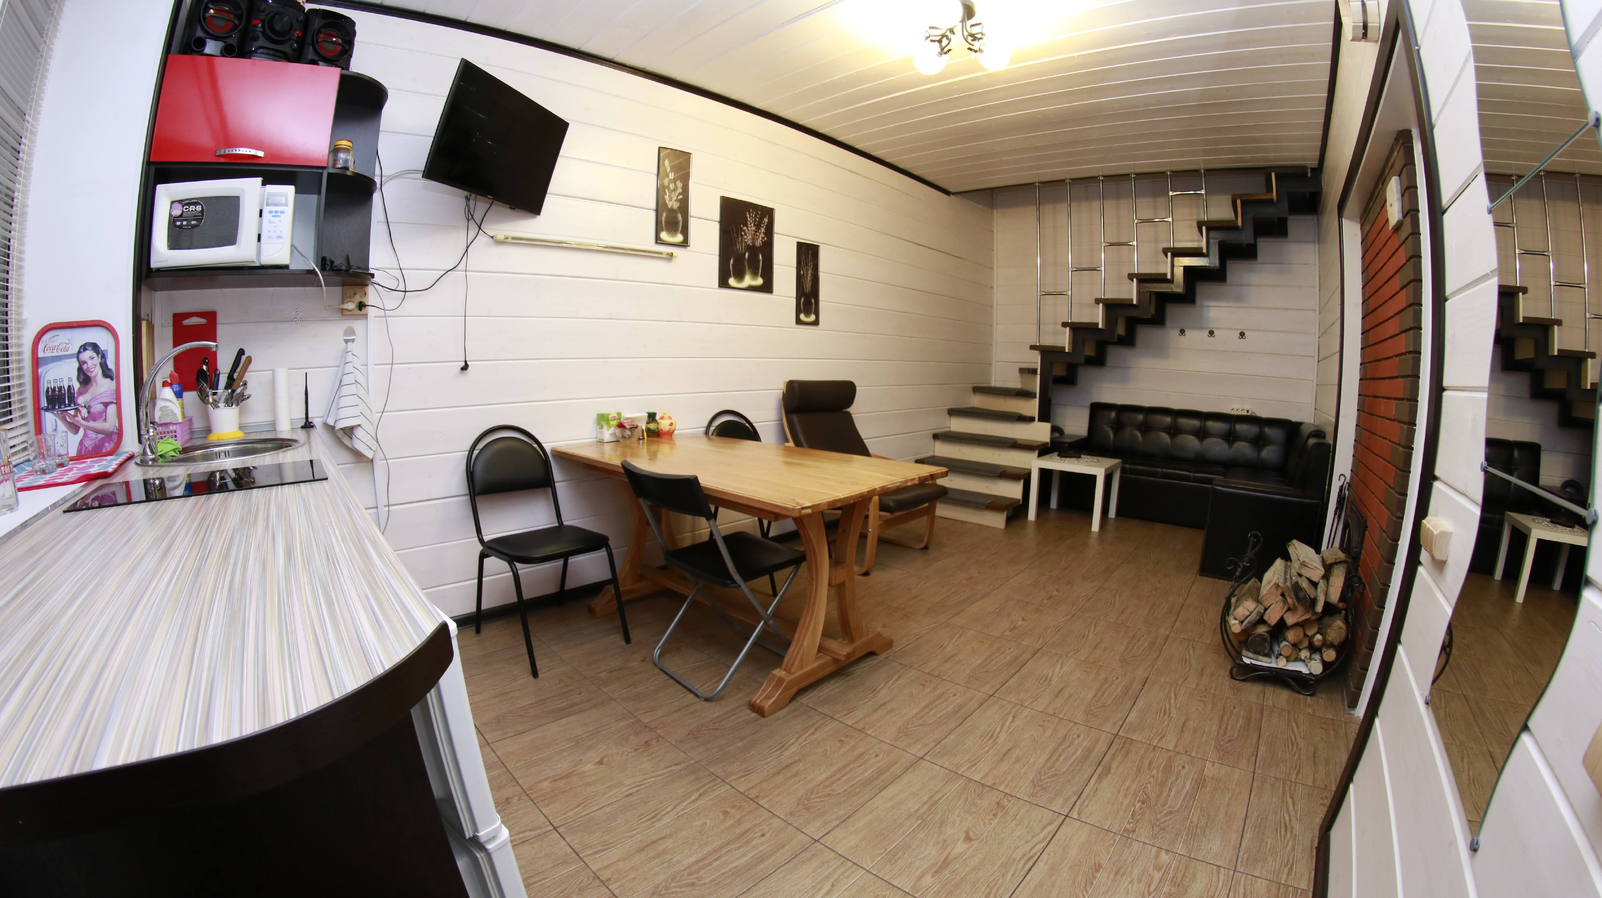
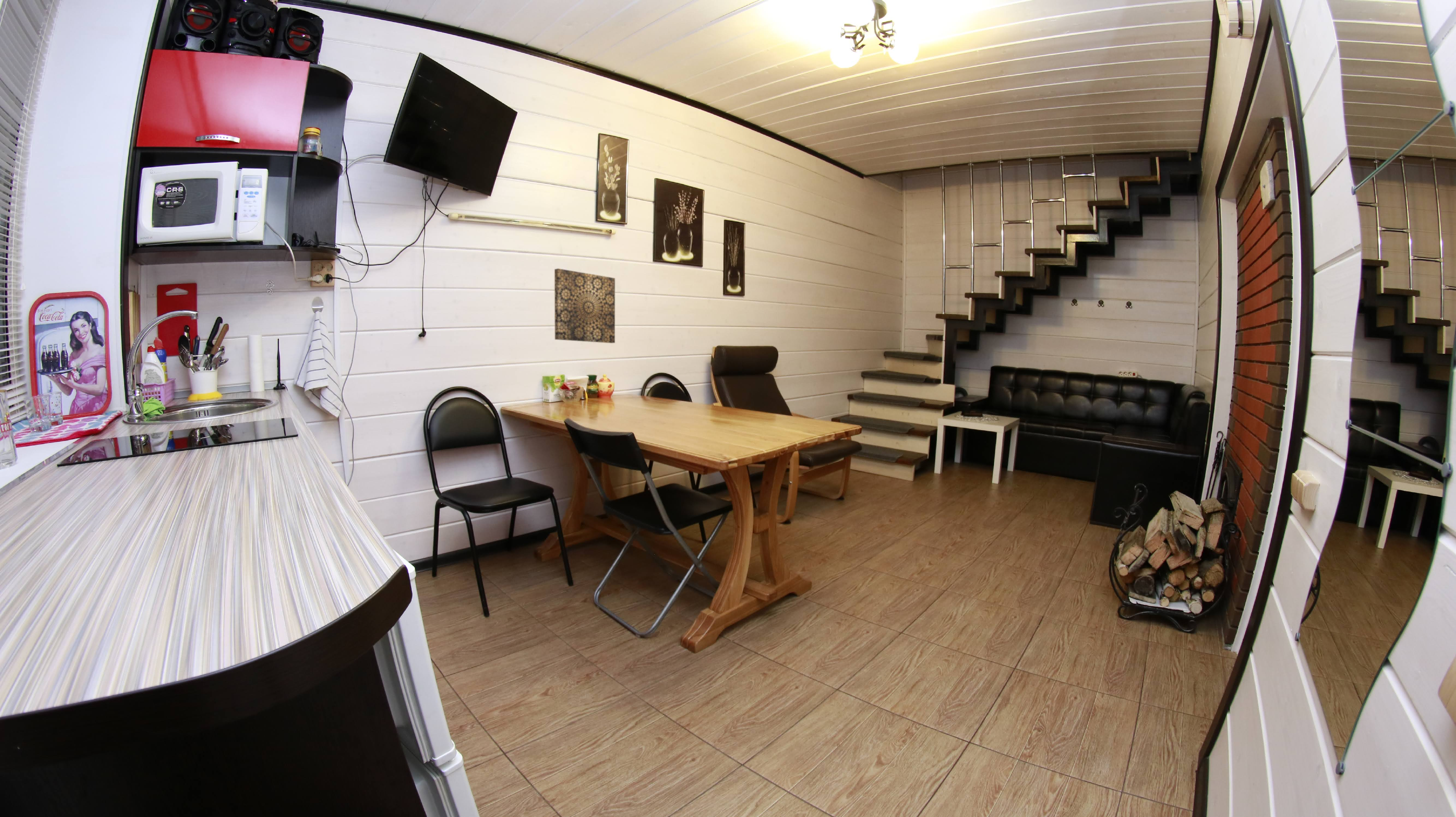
+ wall art [554,268,615,344]
